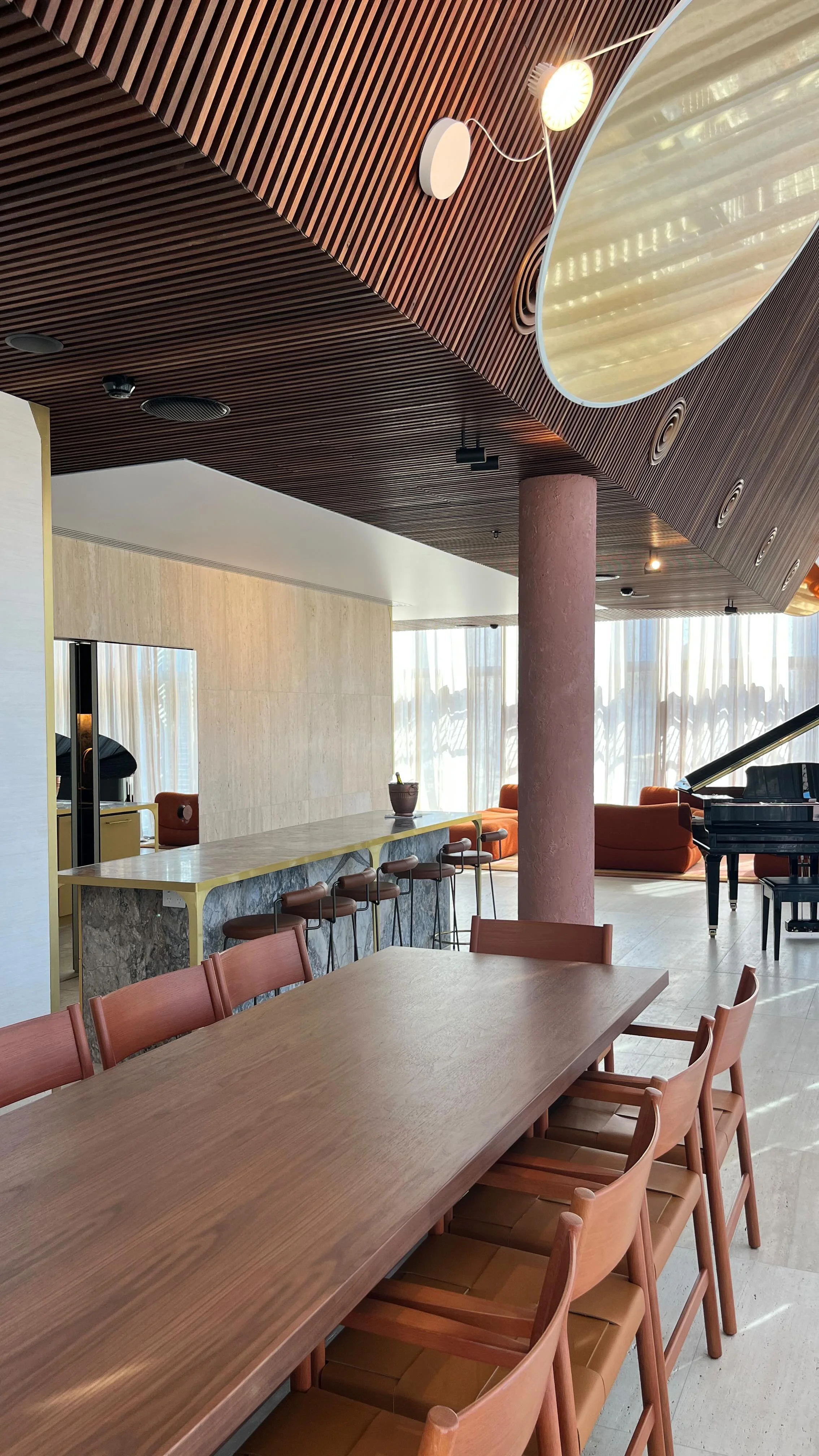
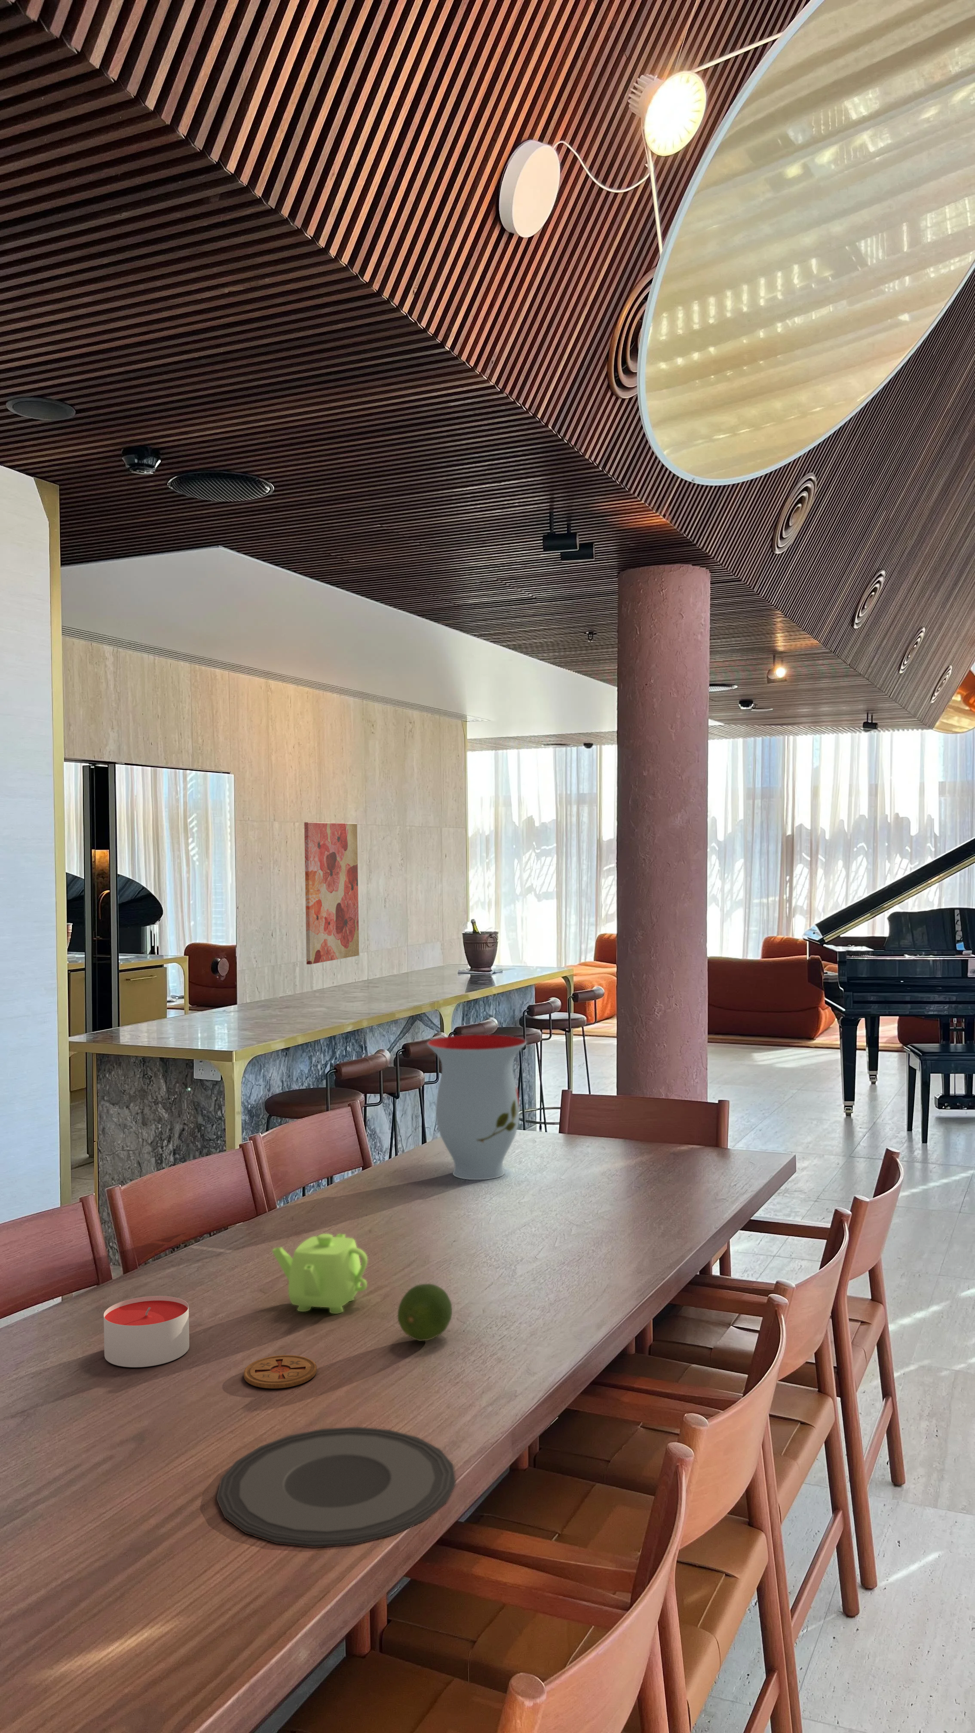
+ wall art [304,821,360,965]
+ vase [426,1034,527,1181]
+ teapot [271,1233,368,1314]
+ fruit [398,1283,452,1341]
+ plate [217,1427,456,1549]
+ candle [104,1295,189,1368]
+ coaster [243,1355,318,1389]
